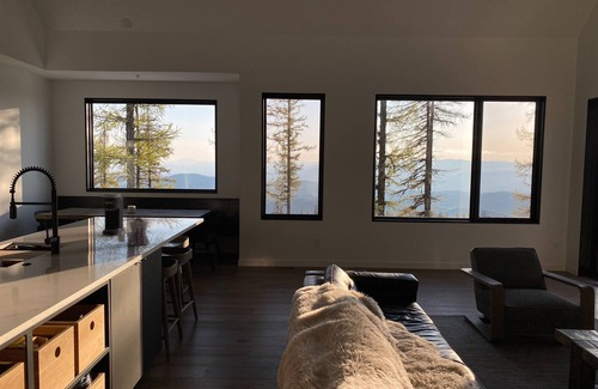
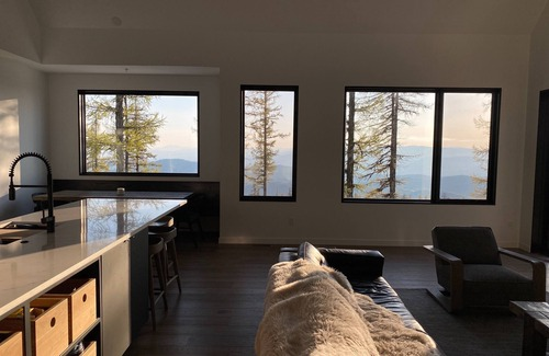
- teapot [117,217,153,247]
- coffee maker [100,193,124,236]
